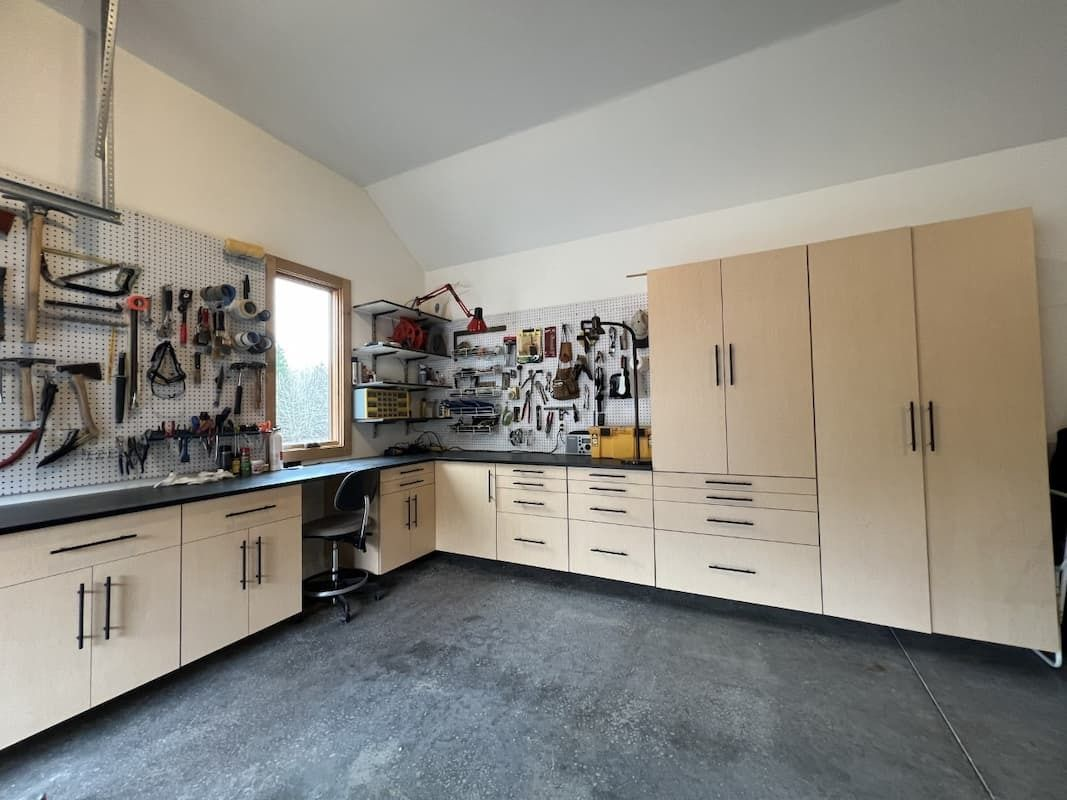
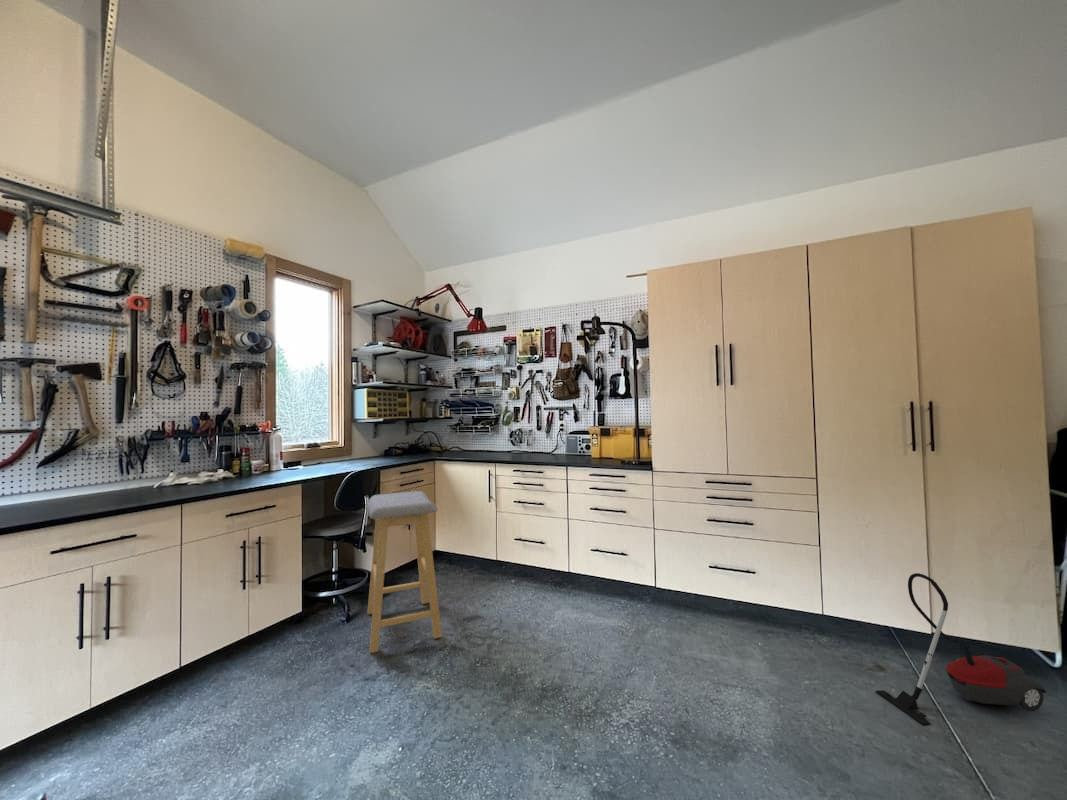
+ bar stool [366,490,443,654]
+ vacuum cleaner [875,572,1047,727]
